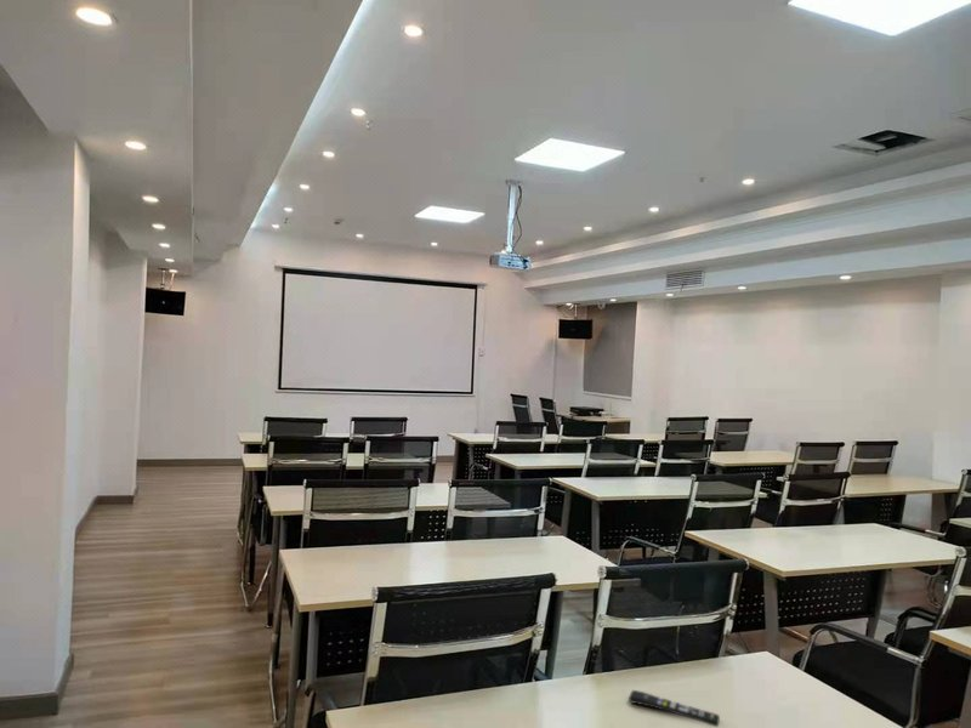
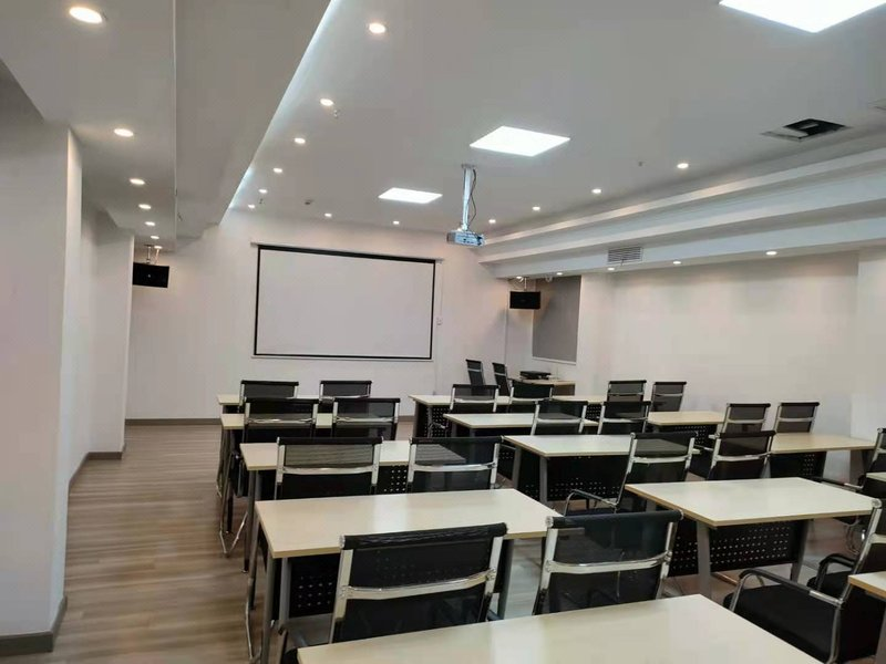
- remote control [628,689,721,728]
